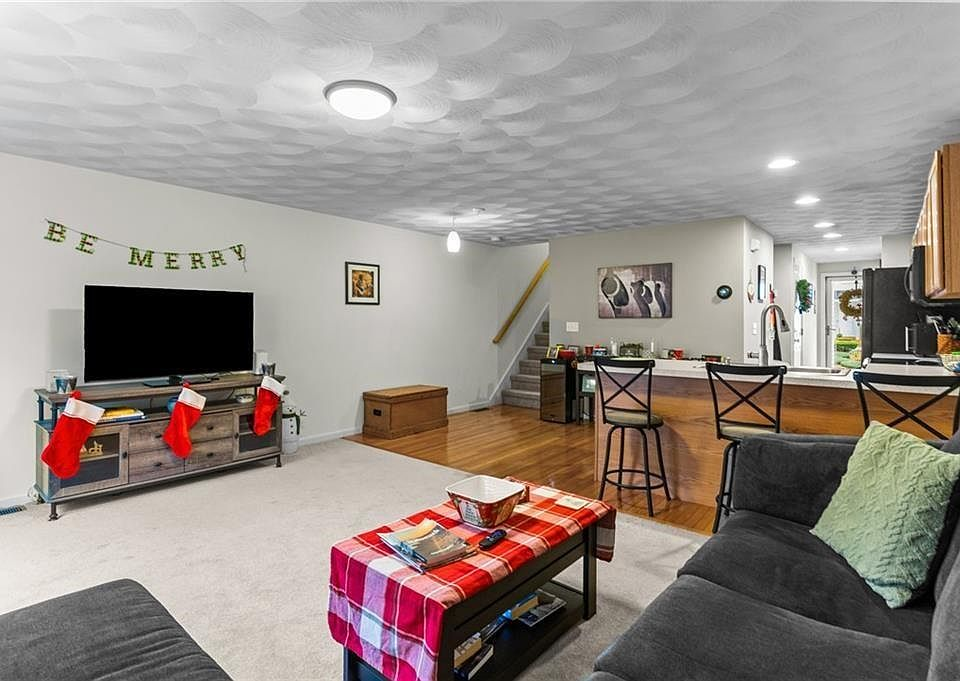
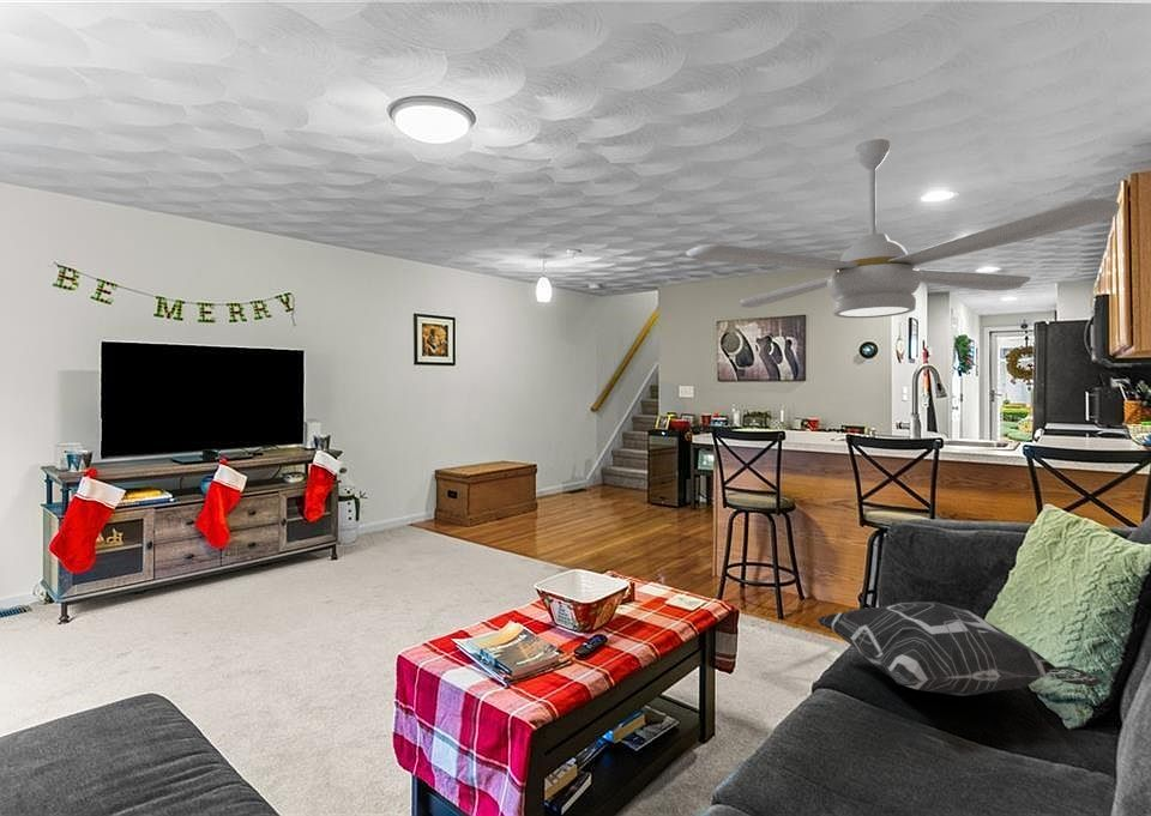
+ ceiling fan [685,138,1120,319]
+ decorative pillow [814,600,1104,696]
